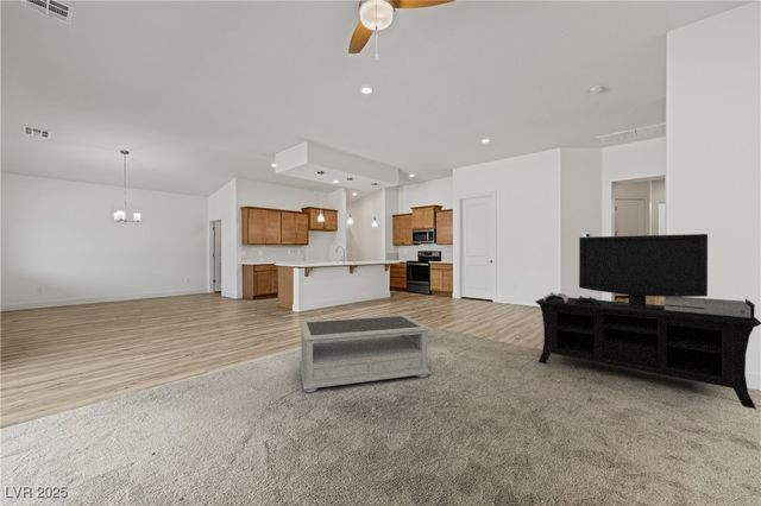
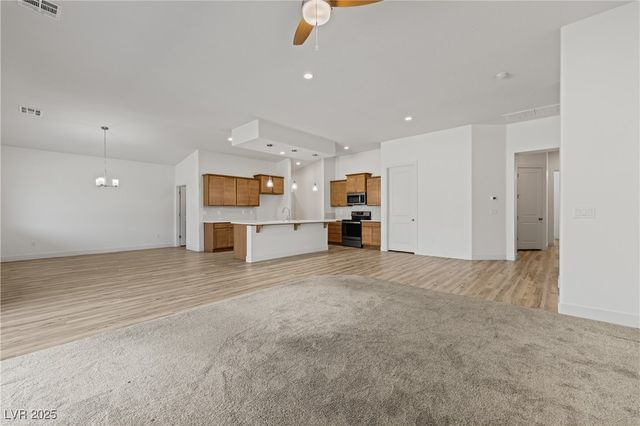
- coffee table [298,314,433,393]
- media console [534,233,761,410]
